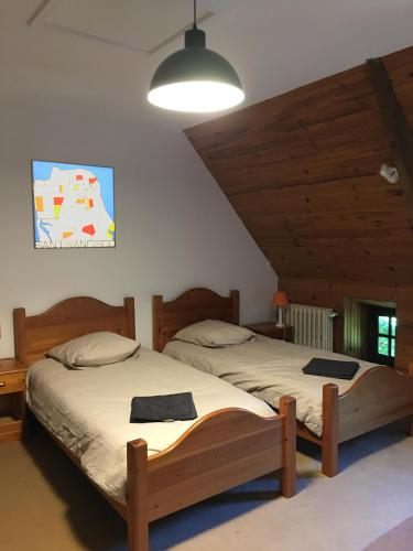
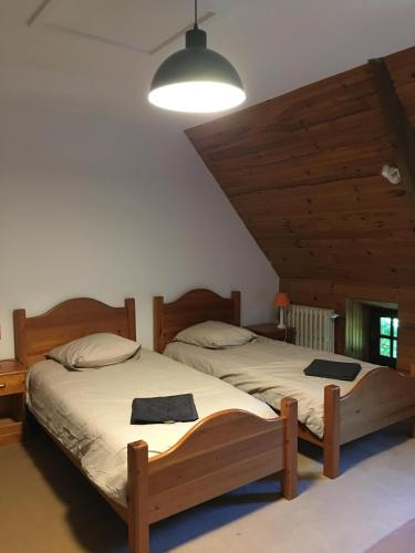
- wall art [30,159,117,250]
